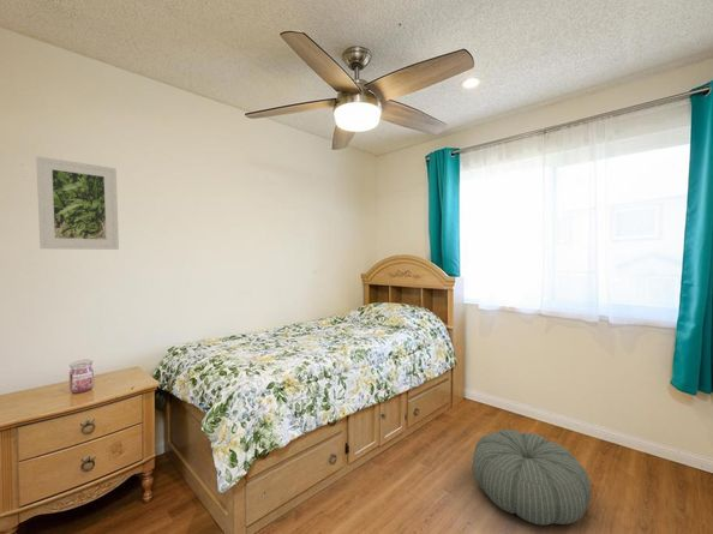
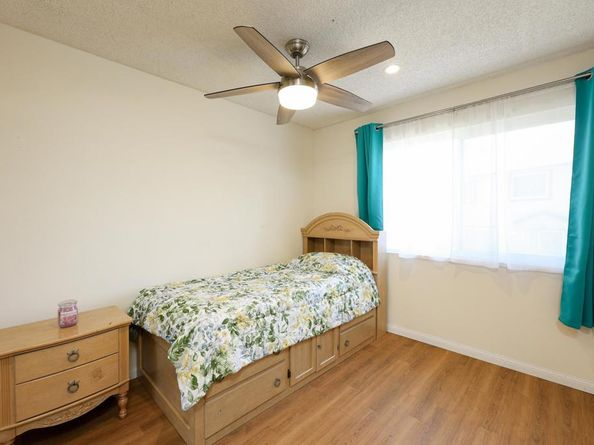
- pouf [472,428,592,527]
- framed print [35,155,120,251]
